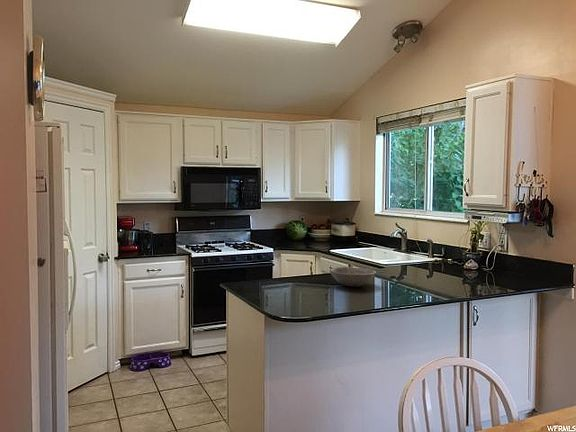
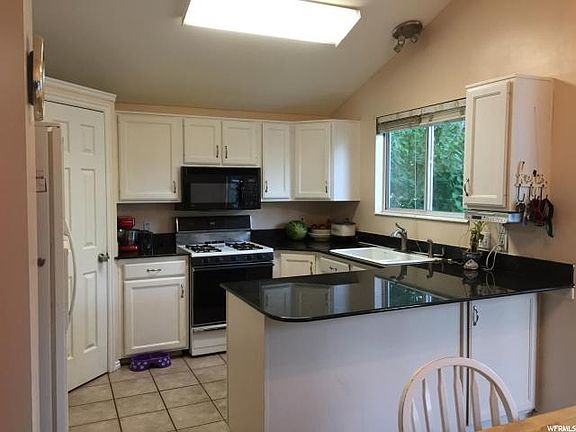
- bowl [329,266,377,288]
